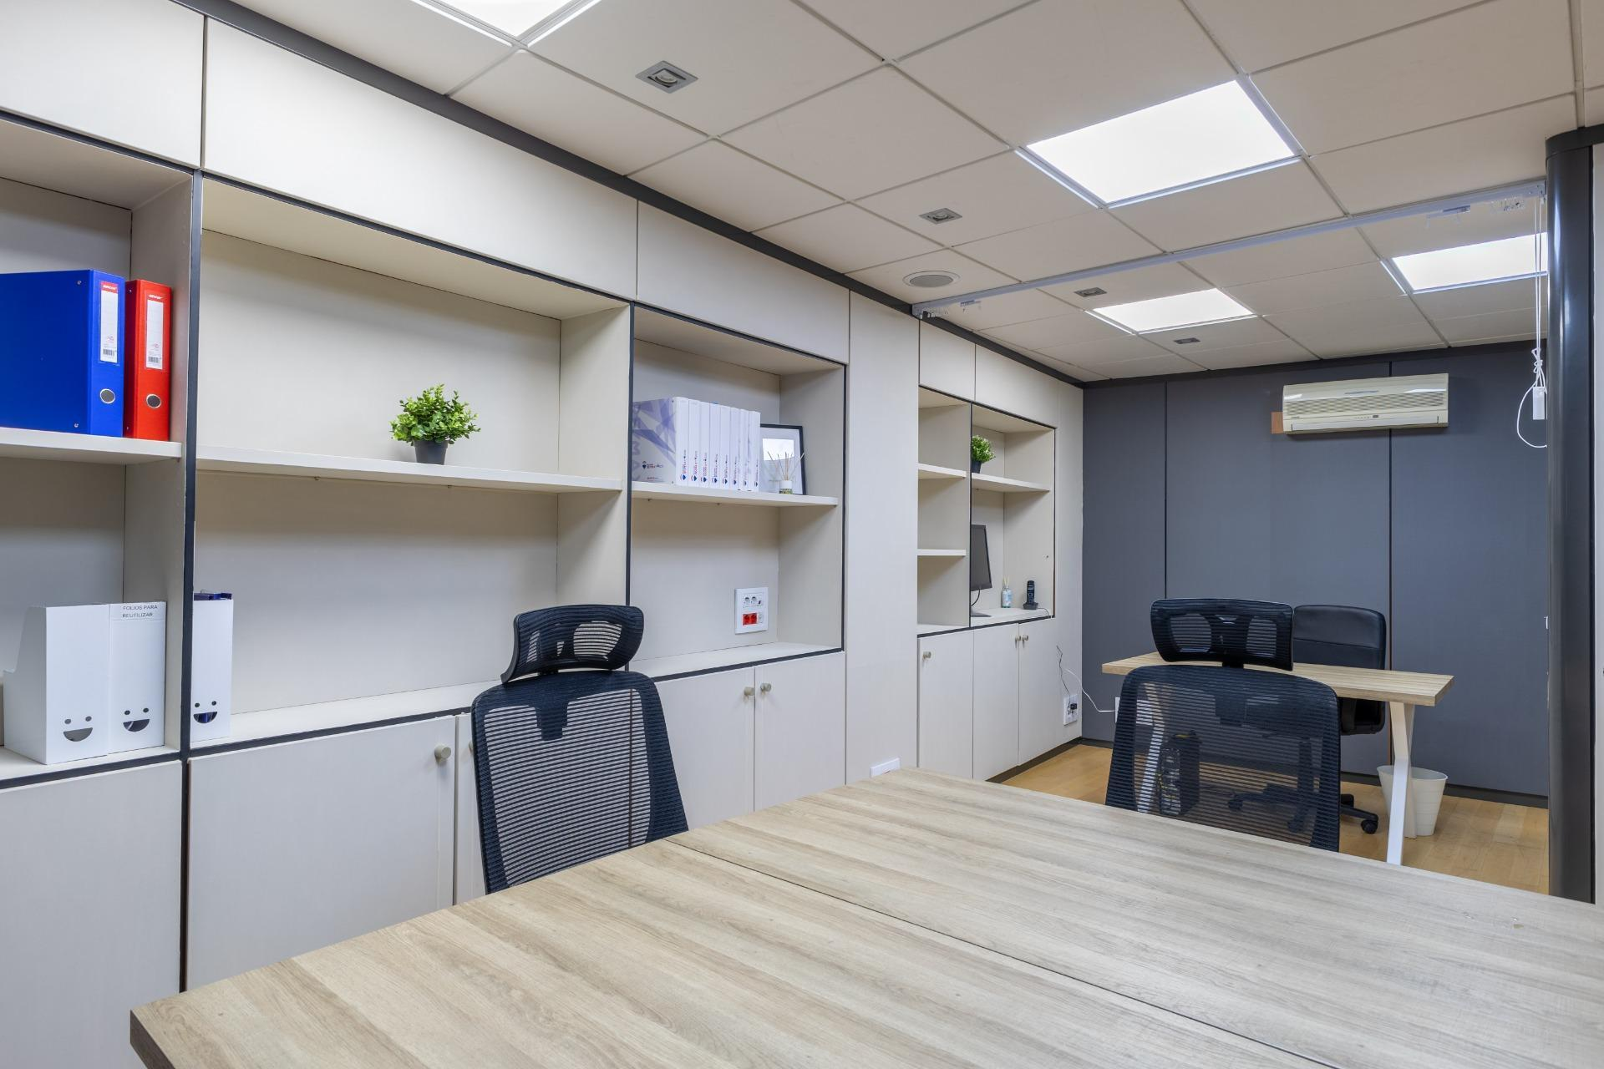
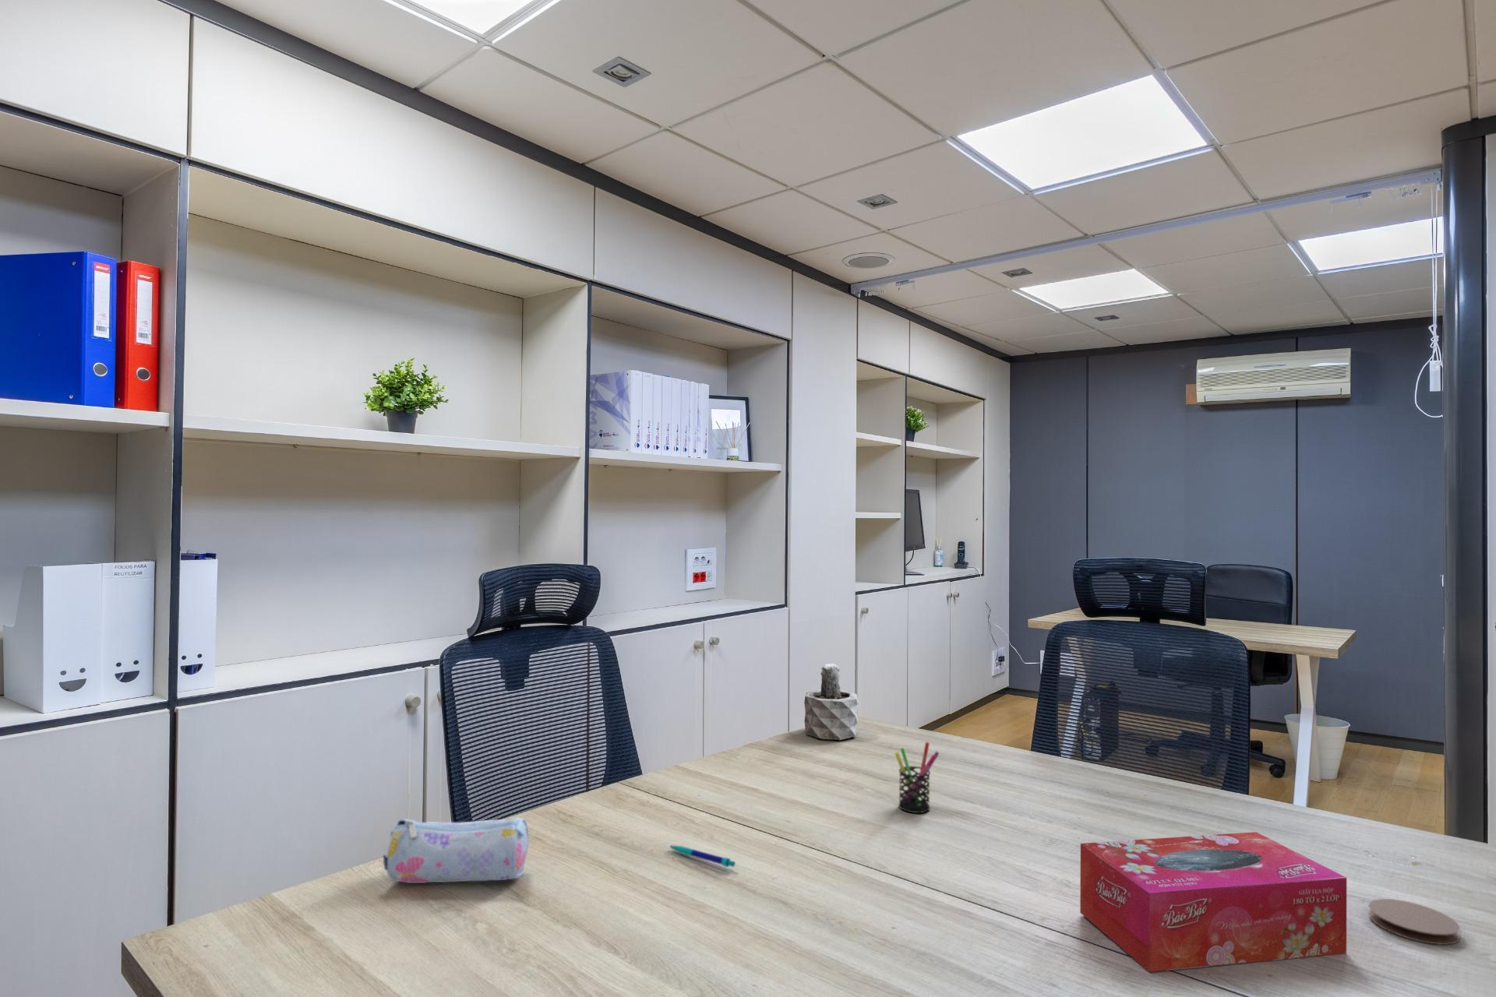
+ succulent plant [804,663,858,741]
+ pen holder [894,741,939,813]
+ pen [669,845,736,868]
+ coaster [1368,898,1461,946]
+ pencil case [383,817,530,884]
+ tissue box [1080,831,1347,973]
